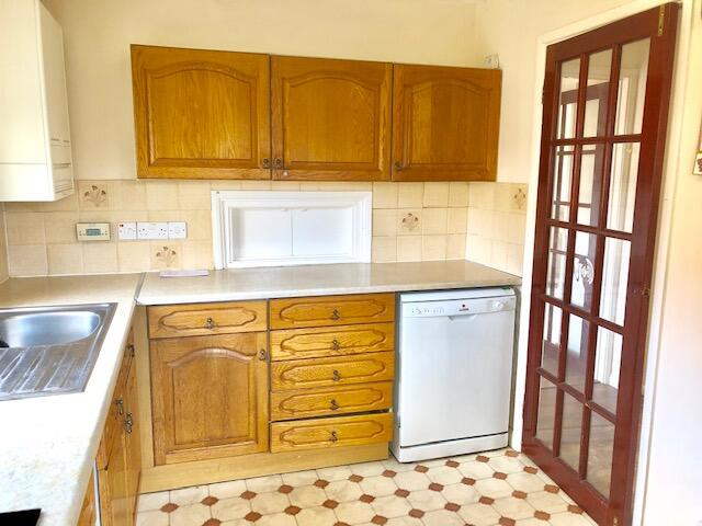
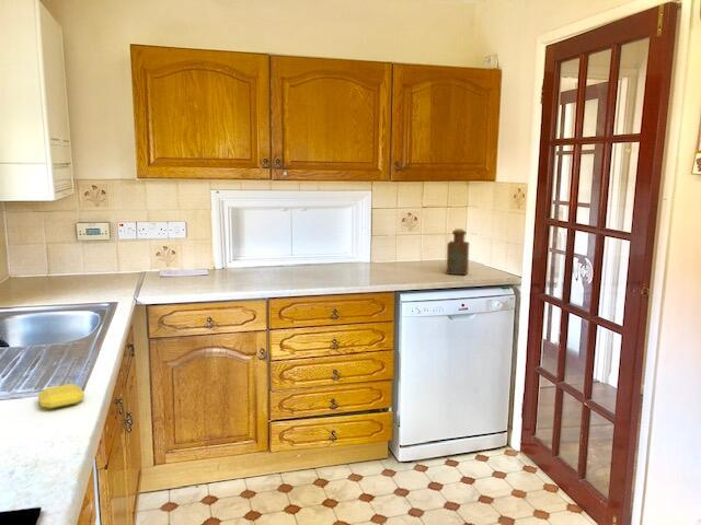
+ soap bar [37,383,85,410]
+ bottle [446,228,470,276]
